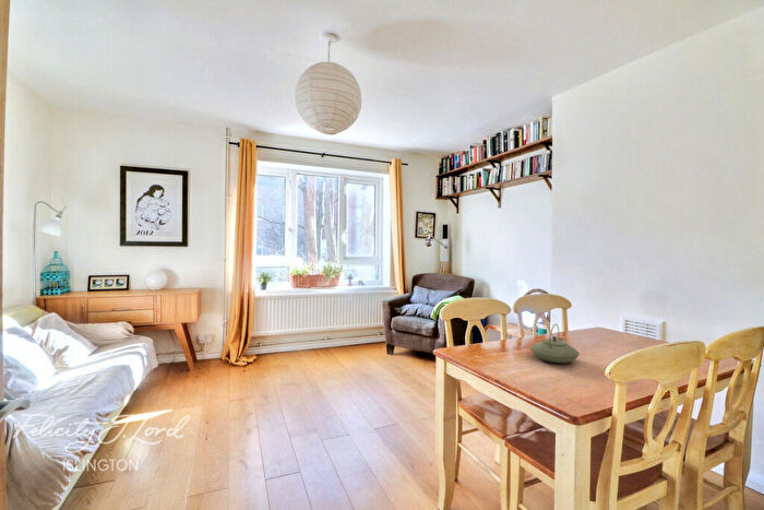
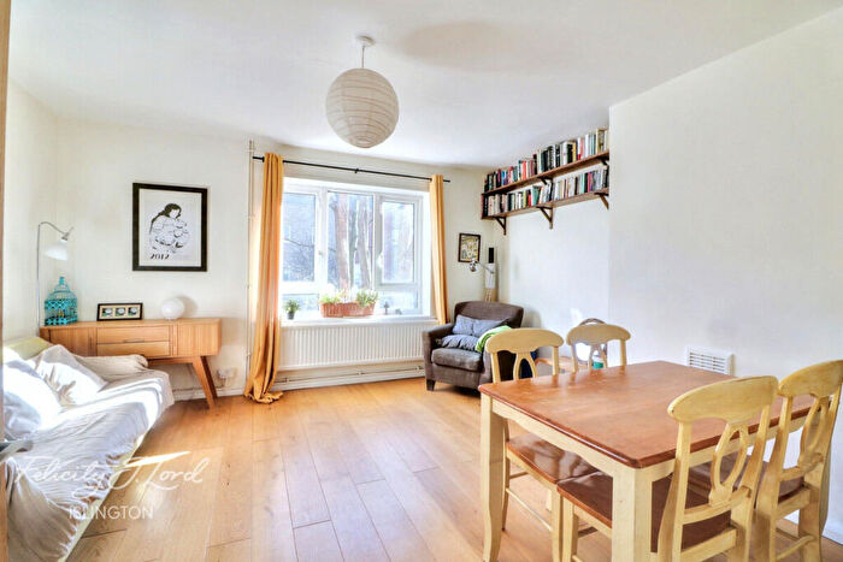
- teapot [529,323,581,364]
